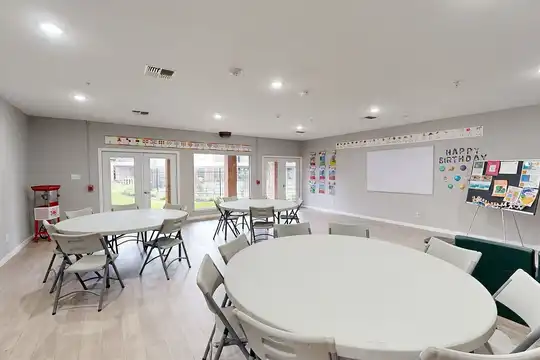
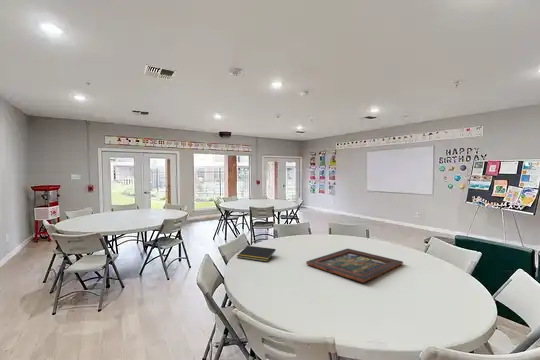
+ notepad [236,245,277,262]
+ religious icon [305,248,404,284]
